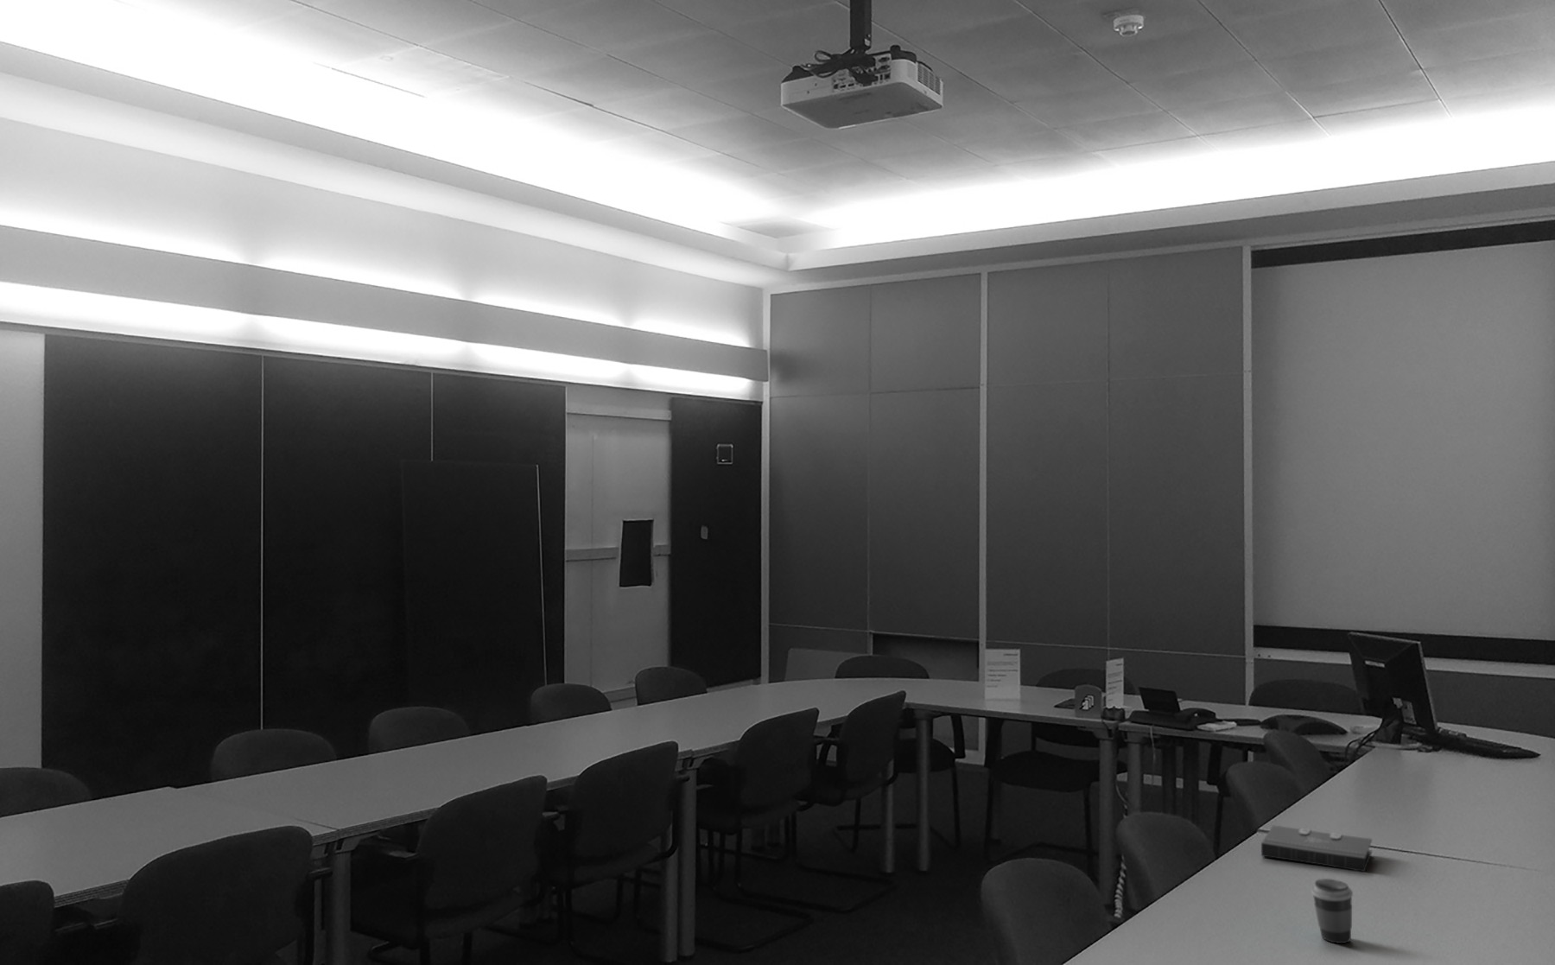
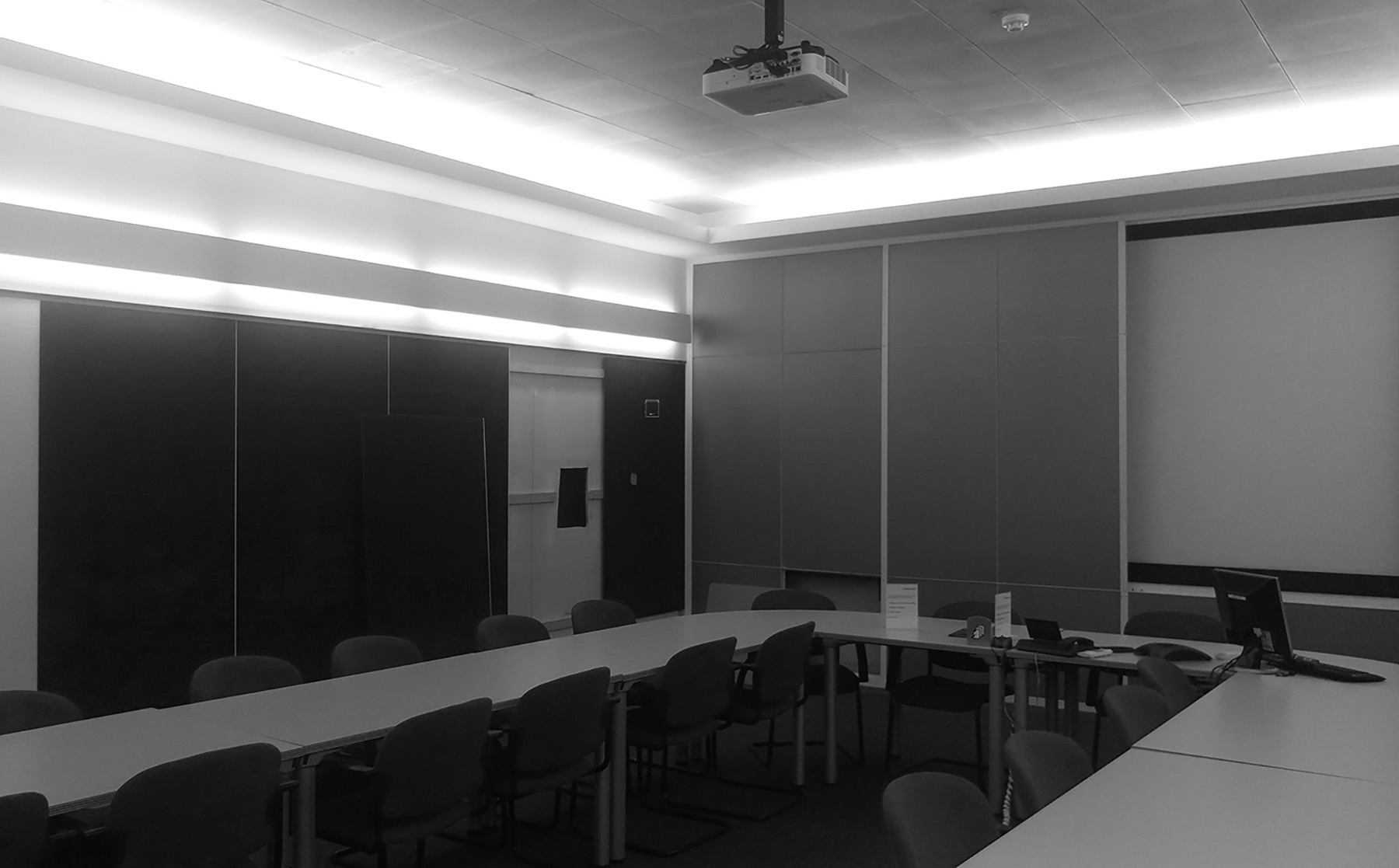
- cup [1310,878,1354,944]
- diary [1260,824,1373,873]
